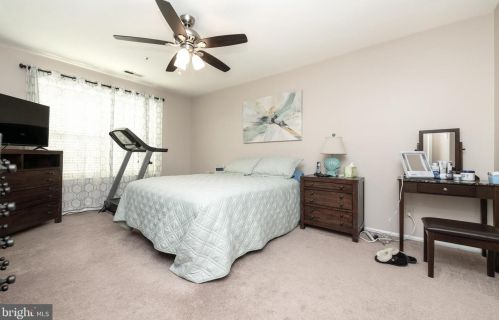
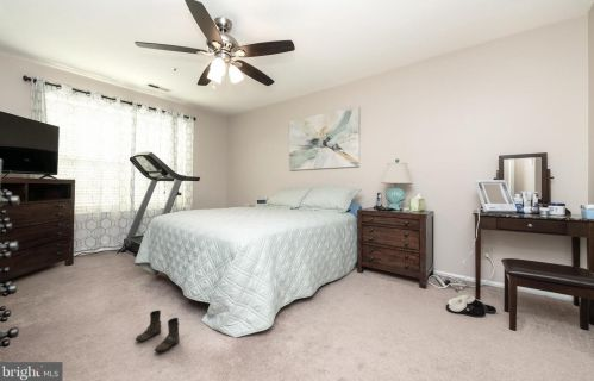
+ boots [135,310,181,354]
